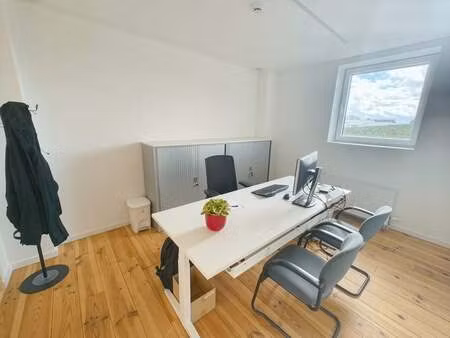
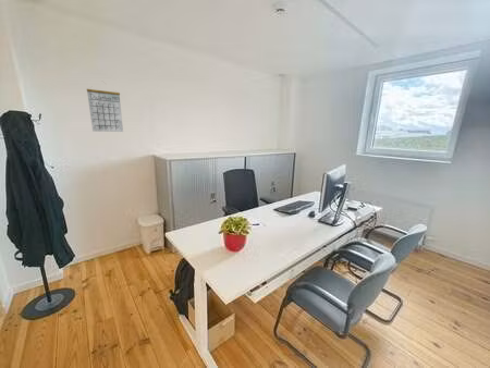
+ calendar [86,81,124,133]
